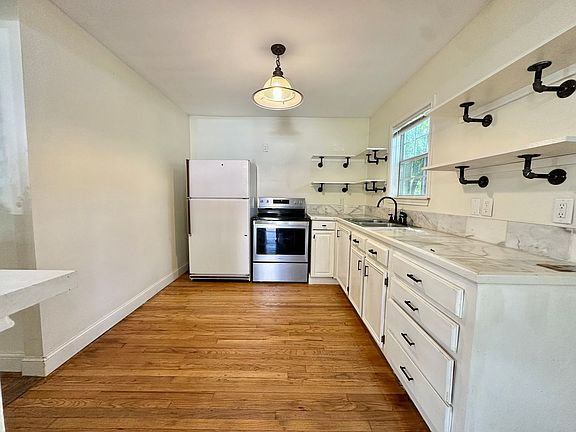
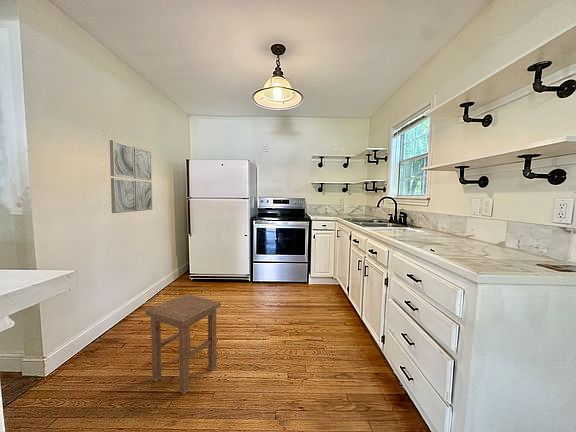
+ stool [144,293,222,395]
+ wall art [109,139,153,214]
